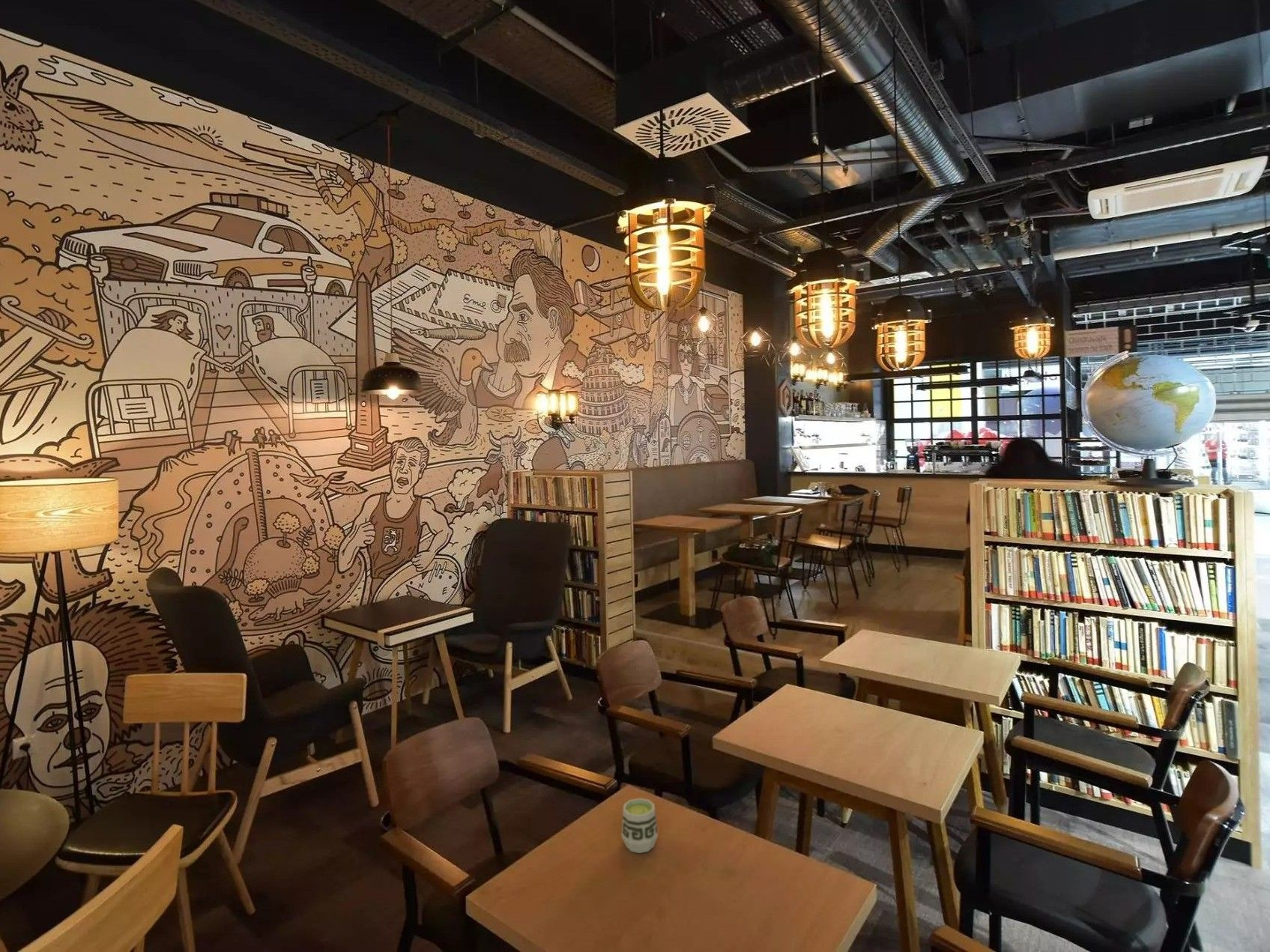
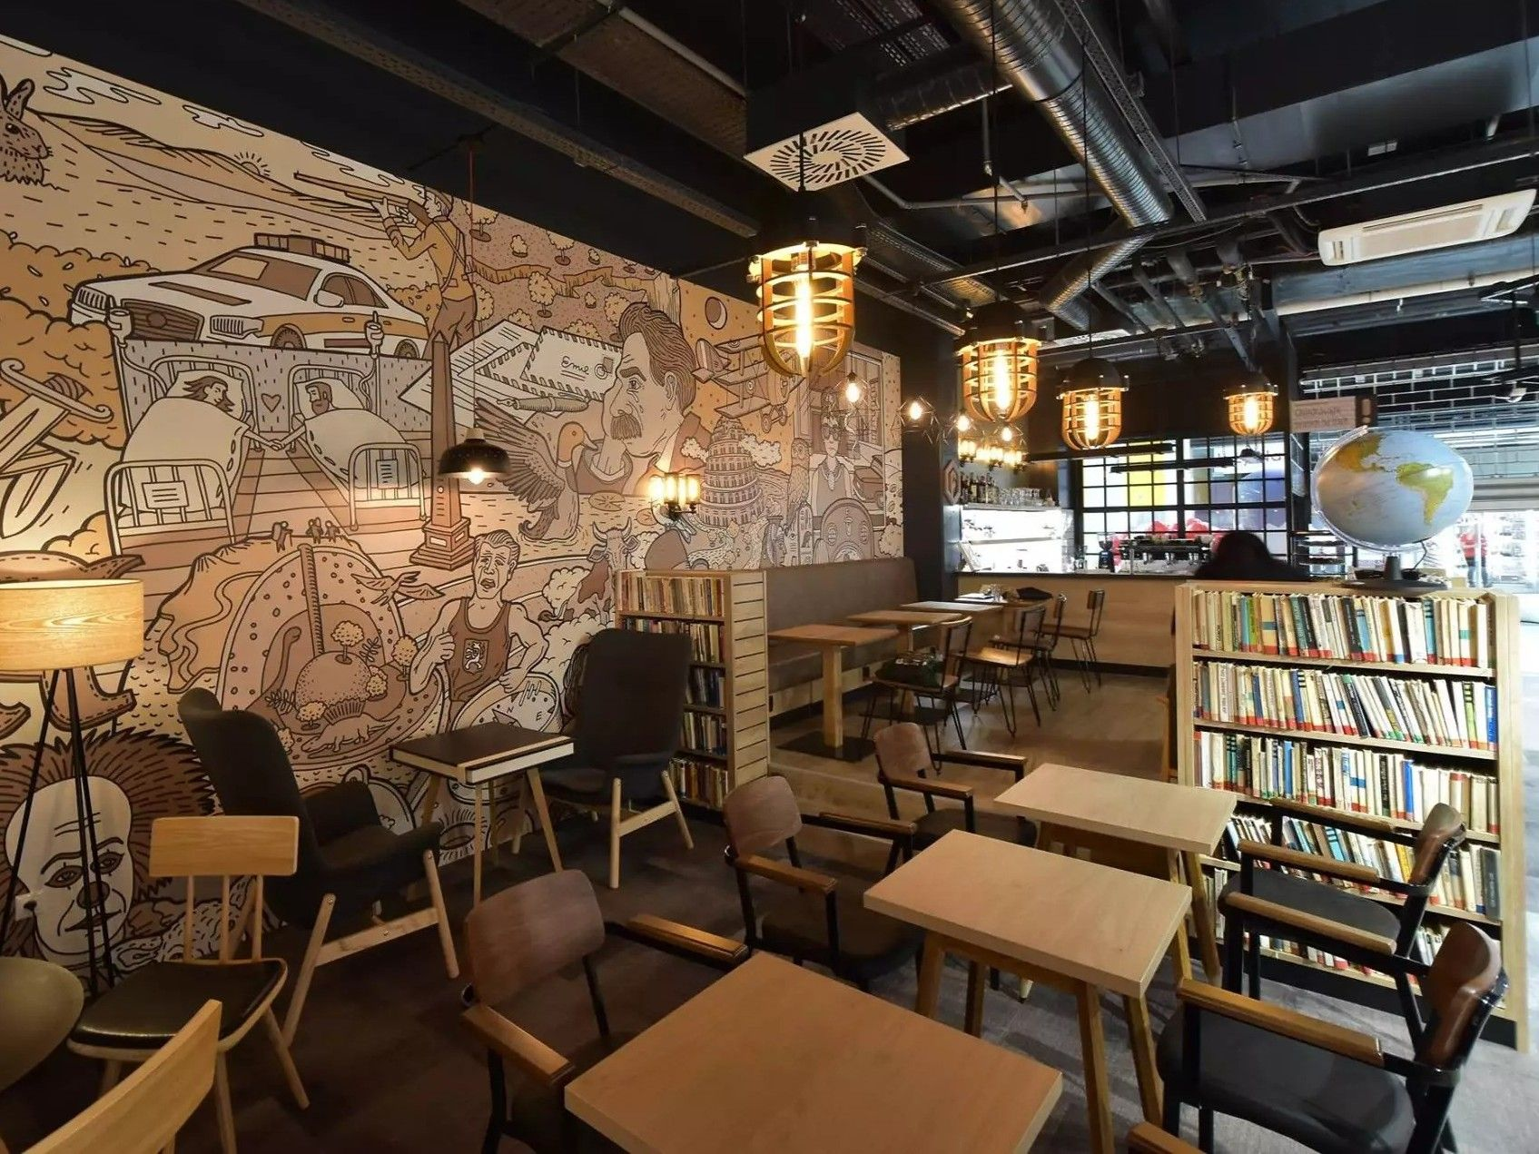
- cup [620,797,659,854]
